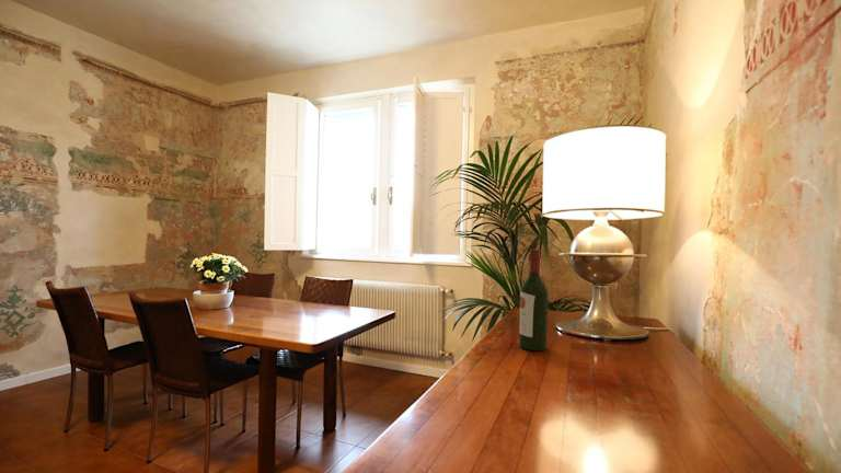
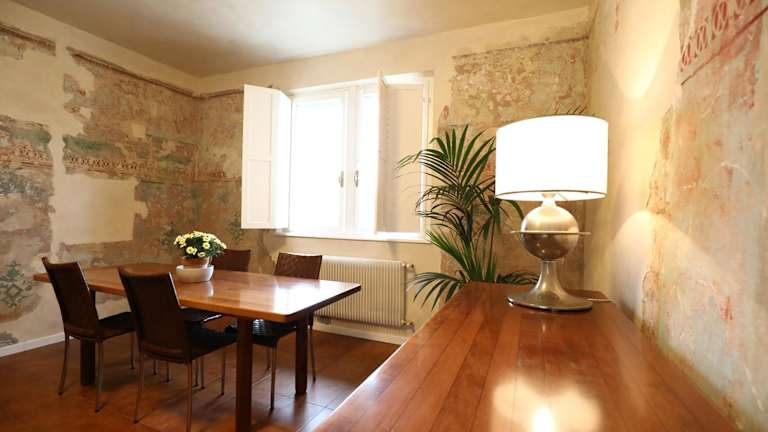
- wine bottle [518,249,549,351]
